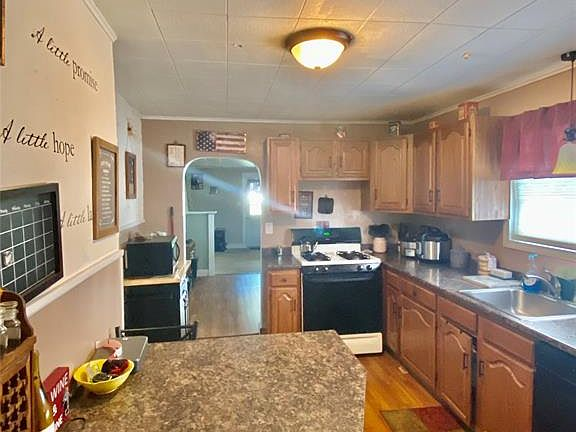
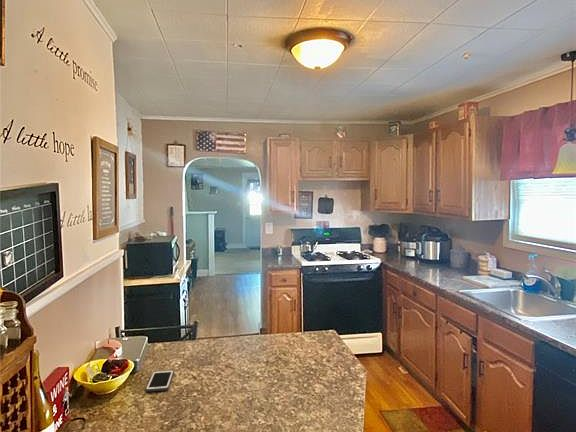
+ cell phone [145,369,175,393]
